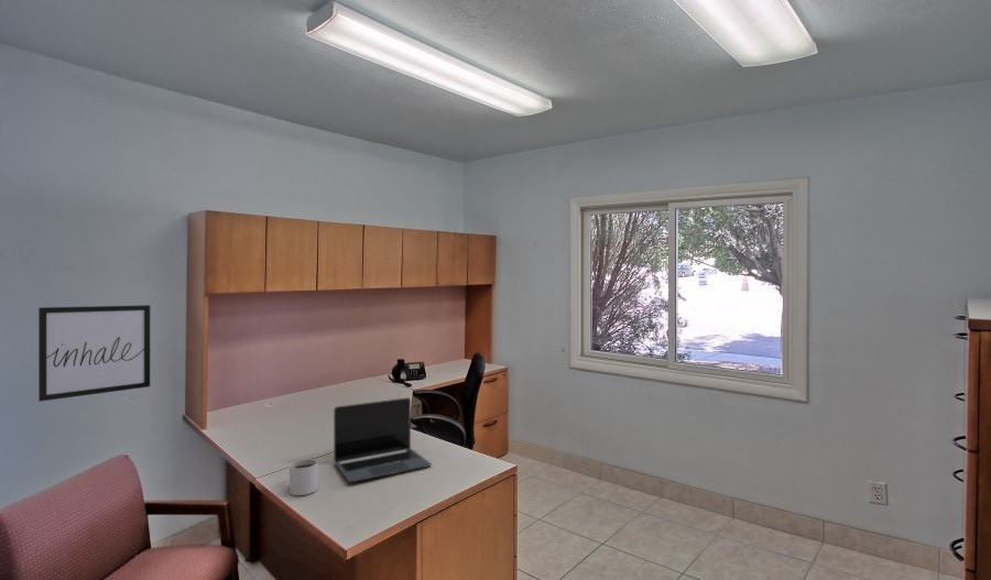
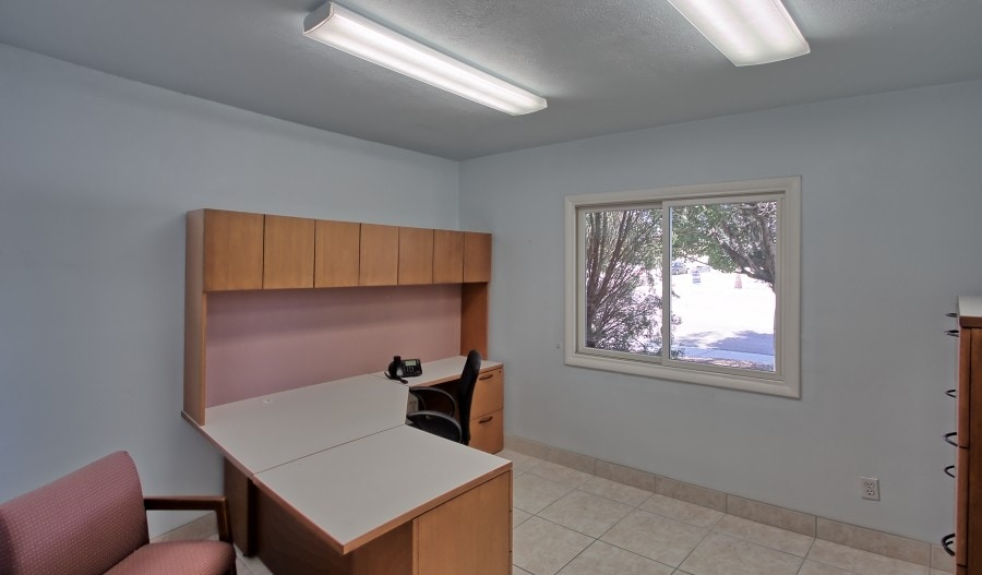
- laptop [333,396,433,483]
- mug [288,458,318,496]
- wall art [37,304,151,403]
